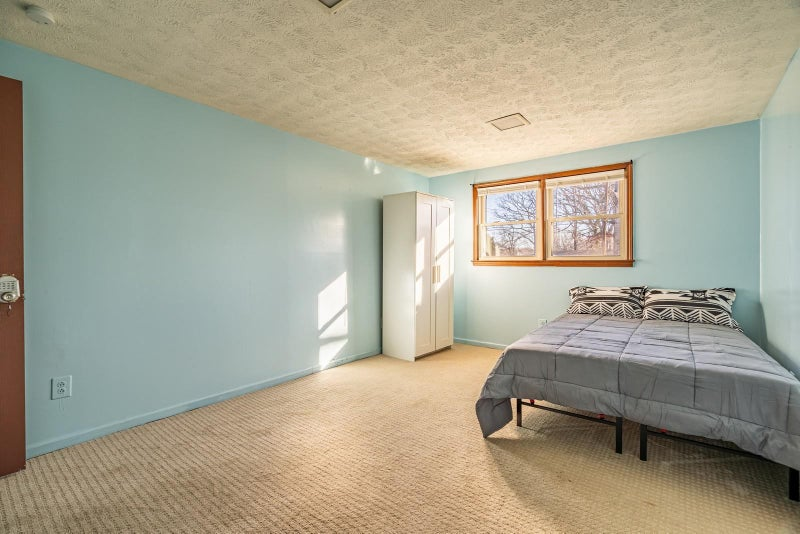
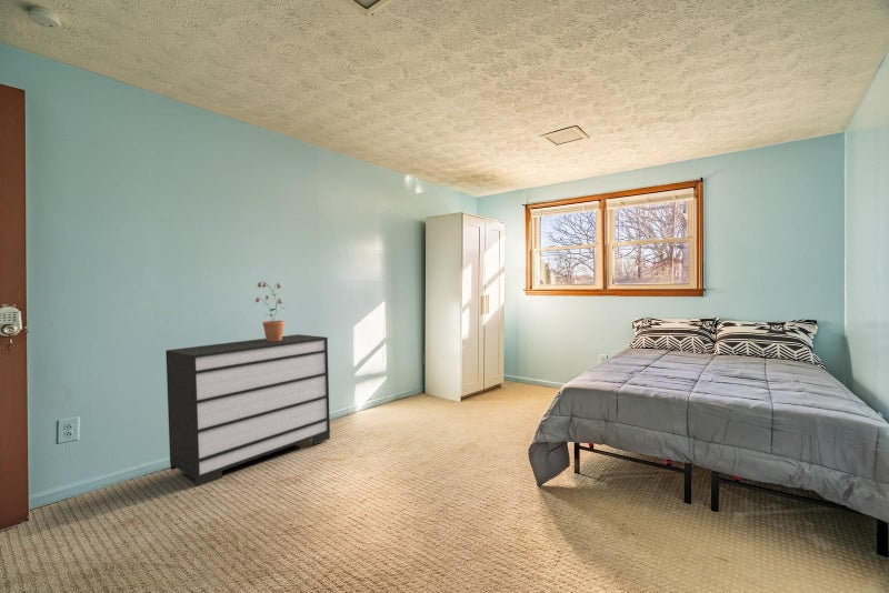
+ dresser [164,333,331,488]
+ potted plant [254,281,286,341]
